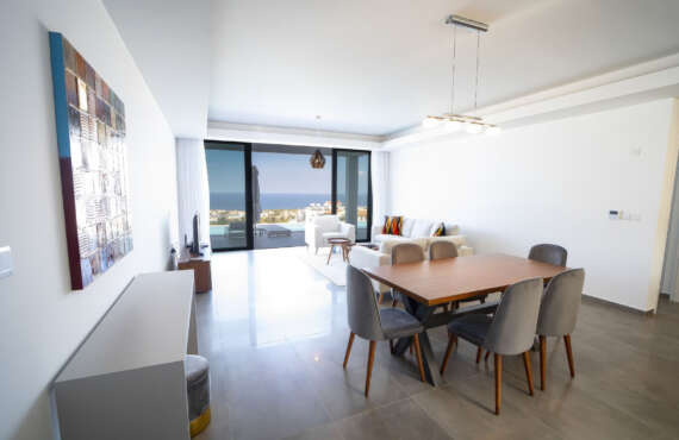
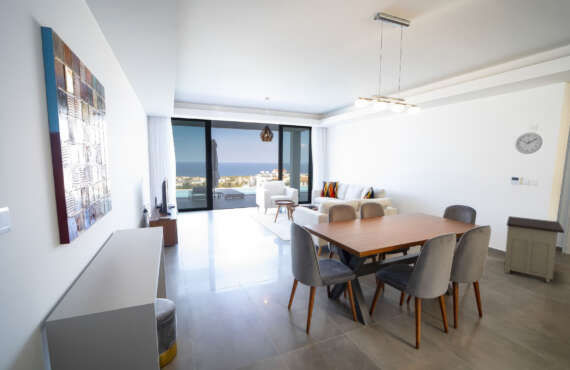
+ wall clock [514,132,543,155]
+ nightstand [503,215,565,284]
